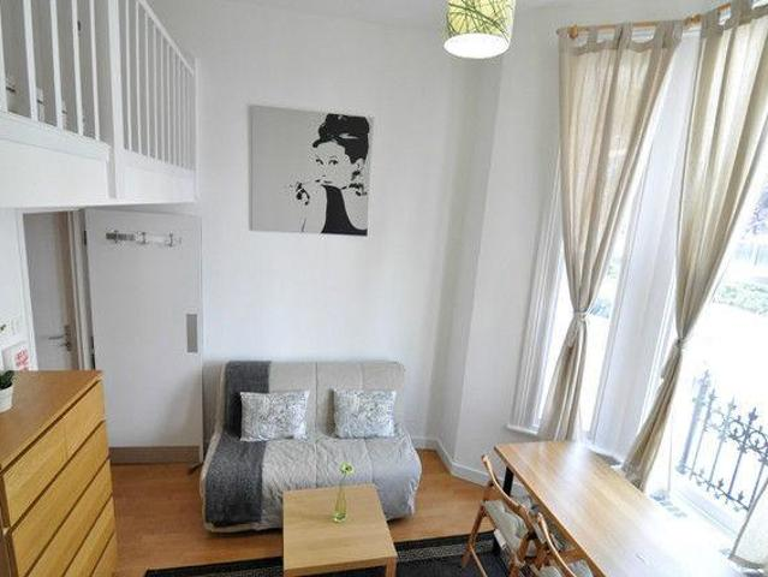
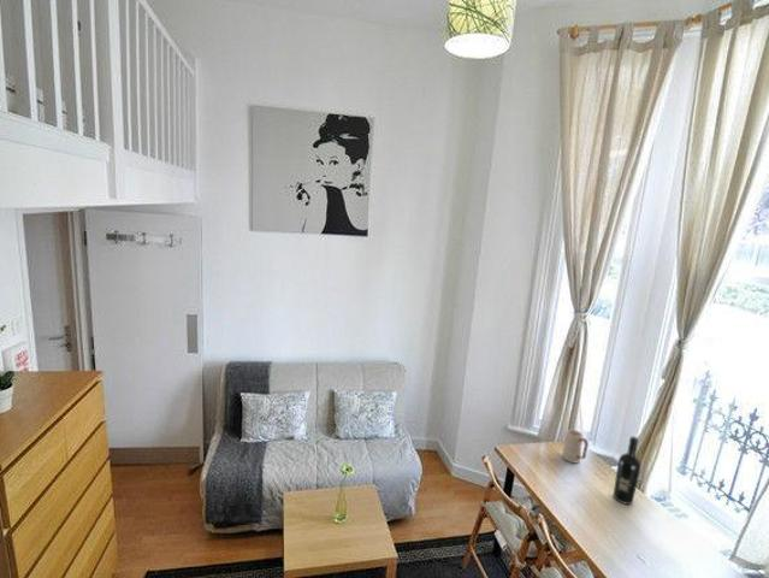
+ wine bottle [613,435,641,506]
+ mug [561,429,590,465]
